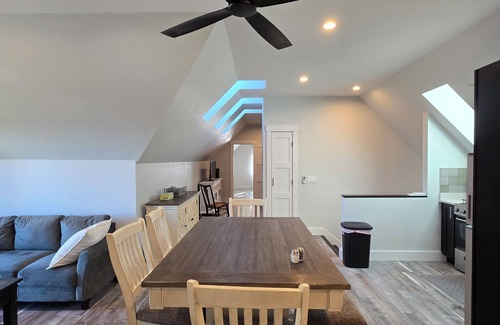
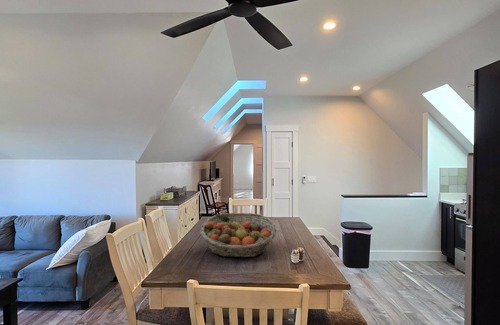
+ fruit basket [199,212,278,258]
